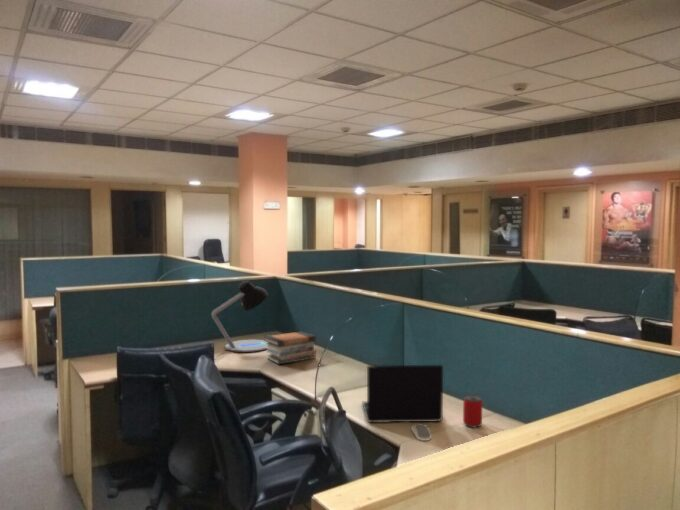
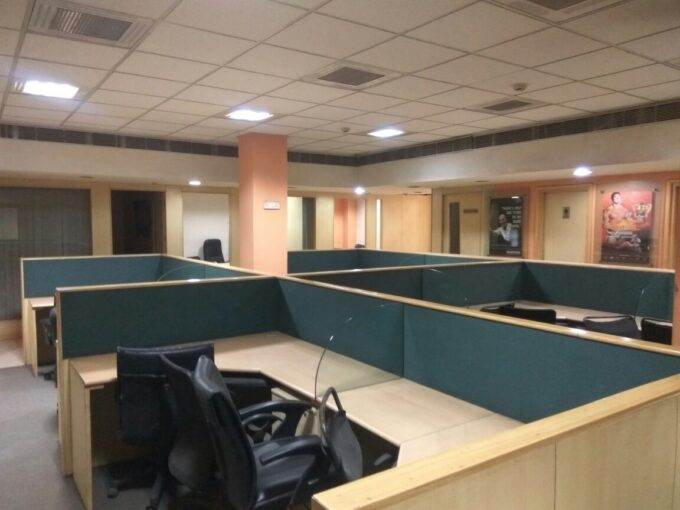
- computer mouse [410,422,433,442]
- beverage can [462,394,483,429]
- laptop [361,364,444,424]
- desk lamp [210,280,269,353]
- book stack [264,330,317,365]
